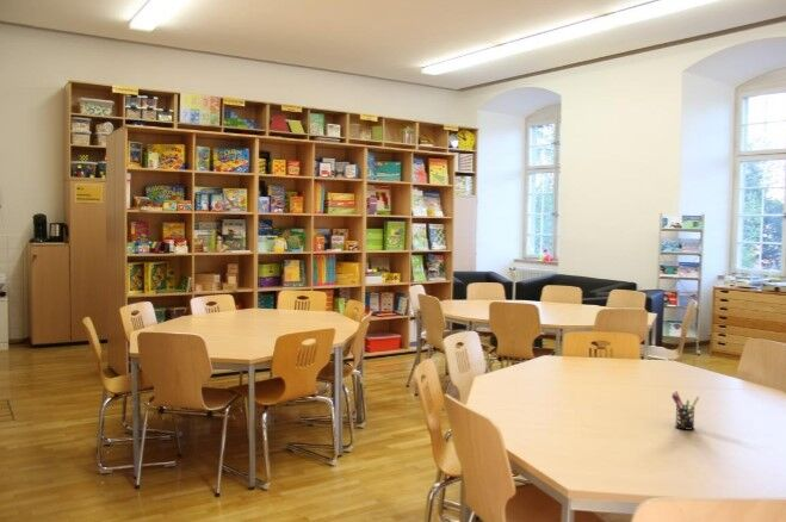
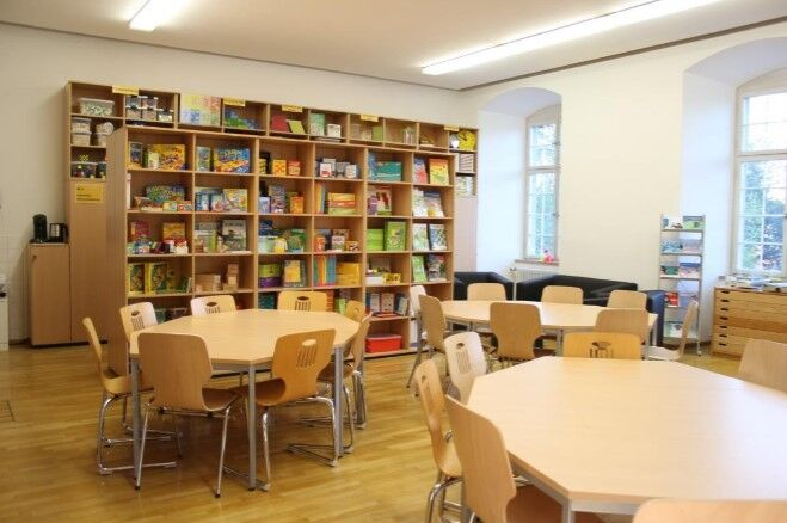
- pen holder [670,390,700,431]
